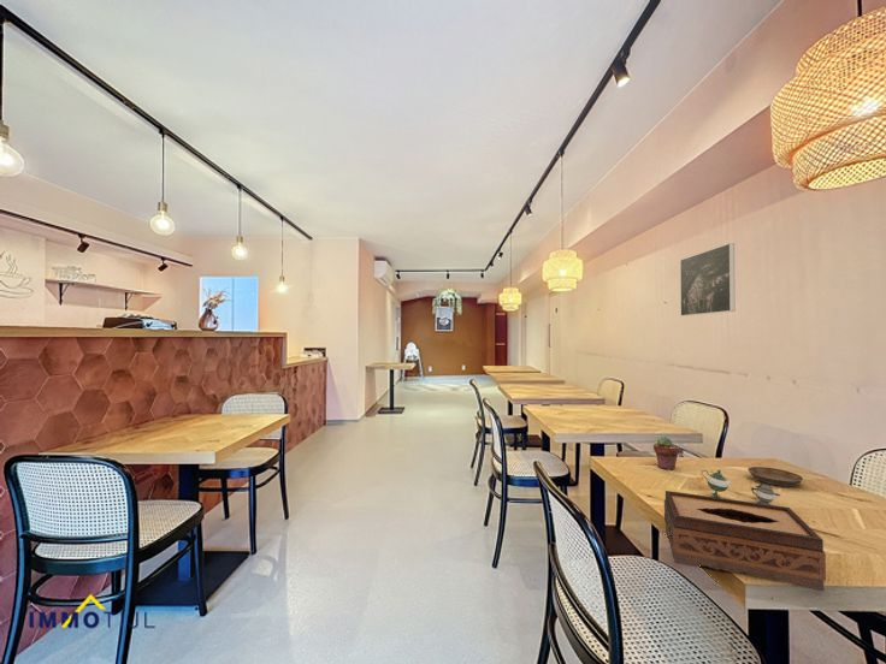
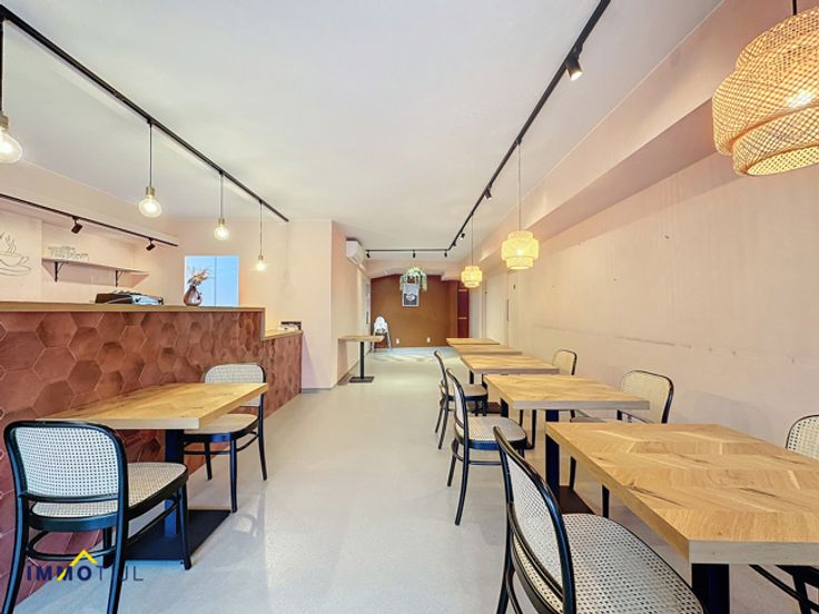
- tissue box [663,490,827,592]
- potted succulent [652,435,680,472]
- saucer [746,466,804,487]
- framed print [679,242,737,318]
- teapot [701,469,781,505]
